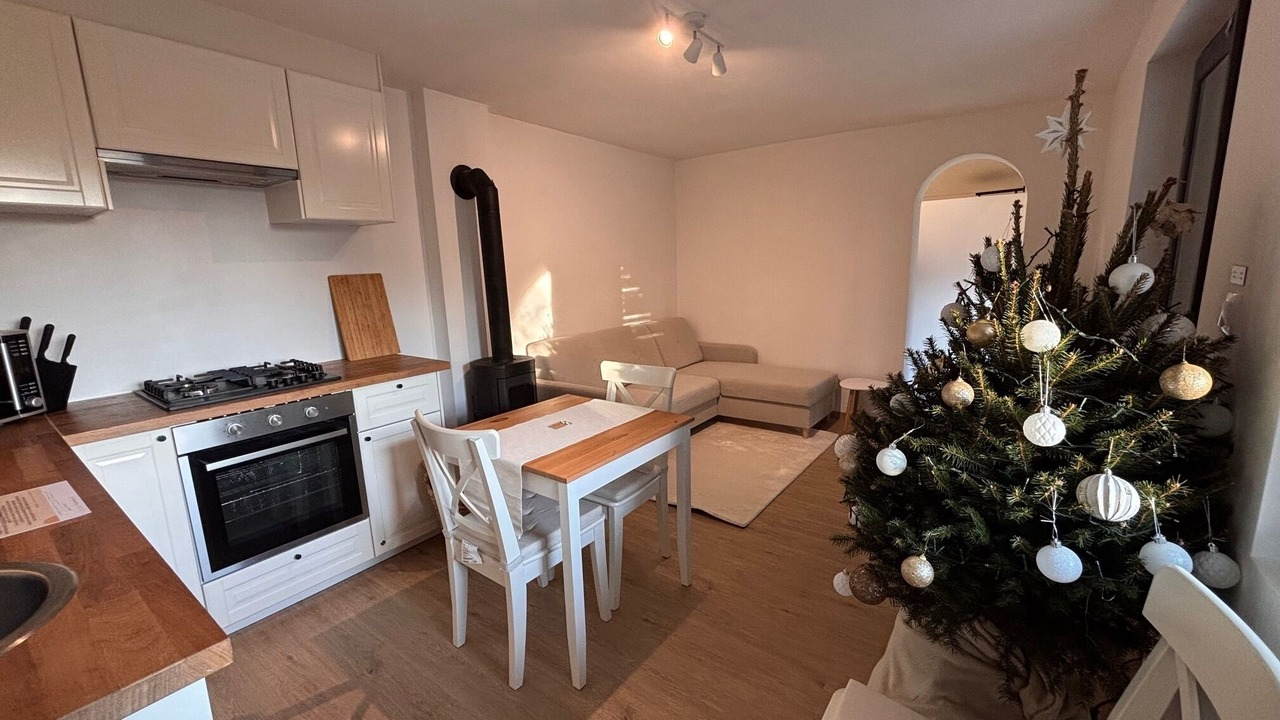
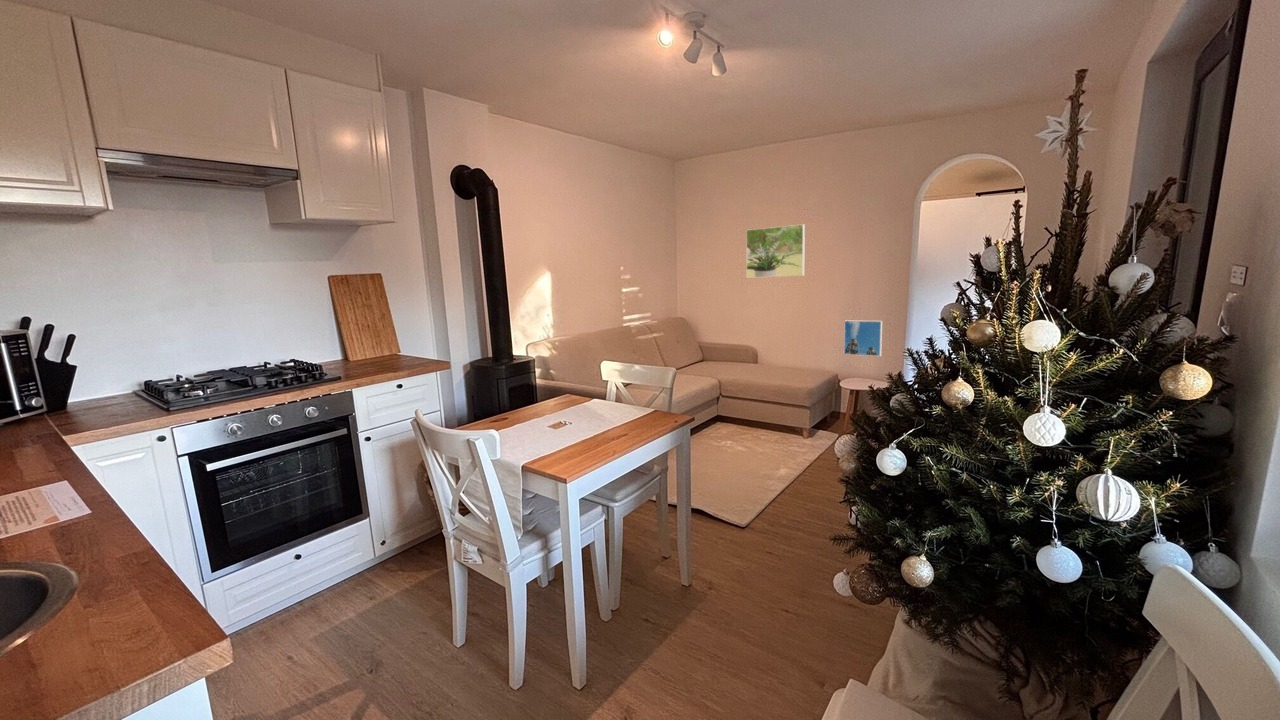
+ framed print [745,223,806,279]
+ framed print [843,320,883,357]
